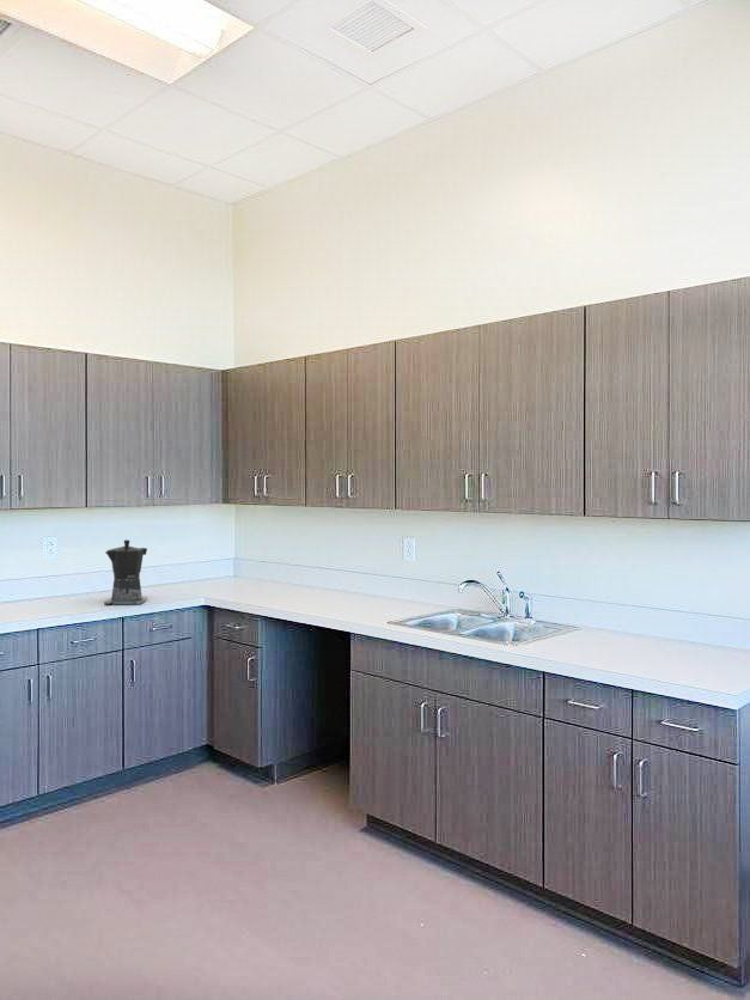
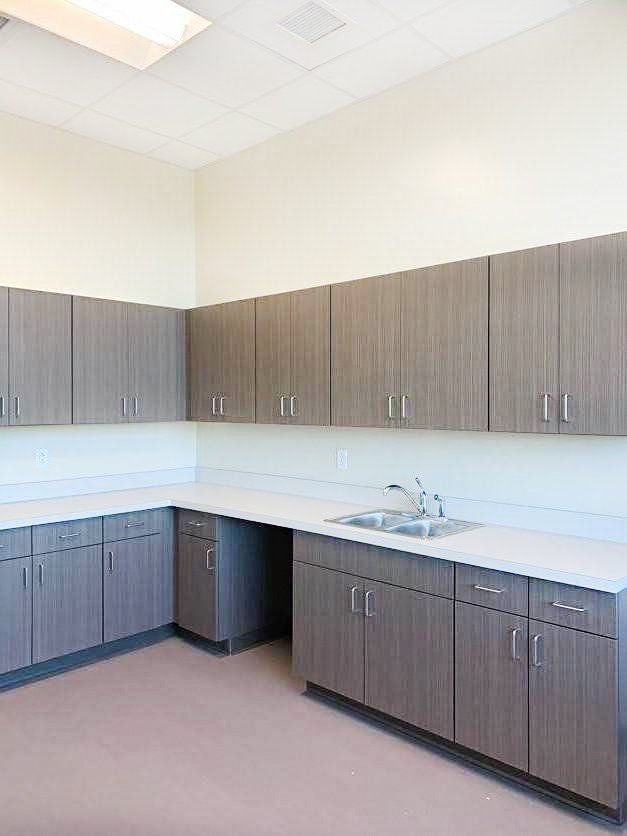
- coffee maker [103,538,148,605]
